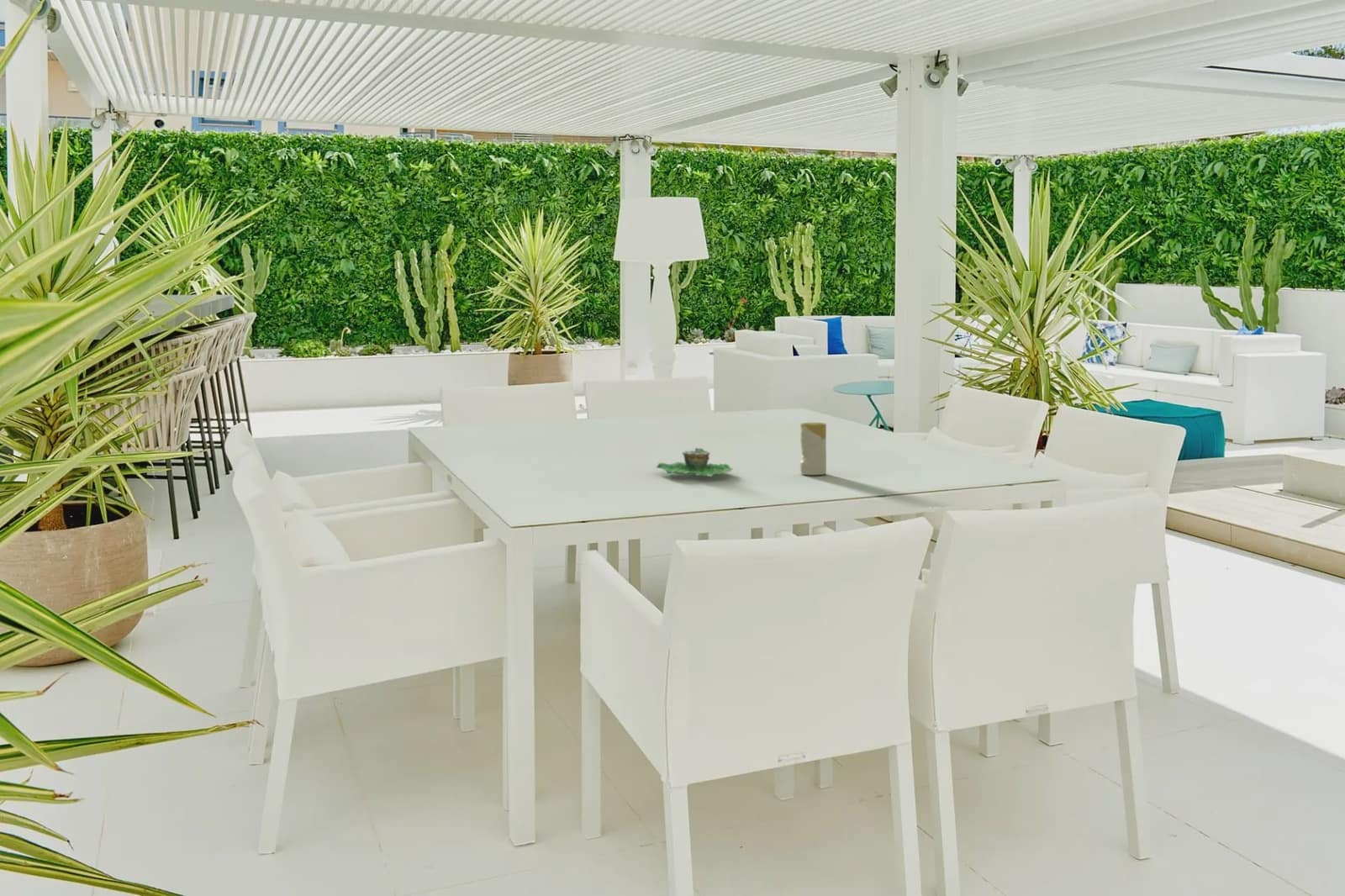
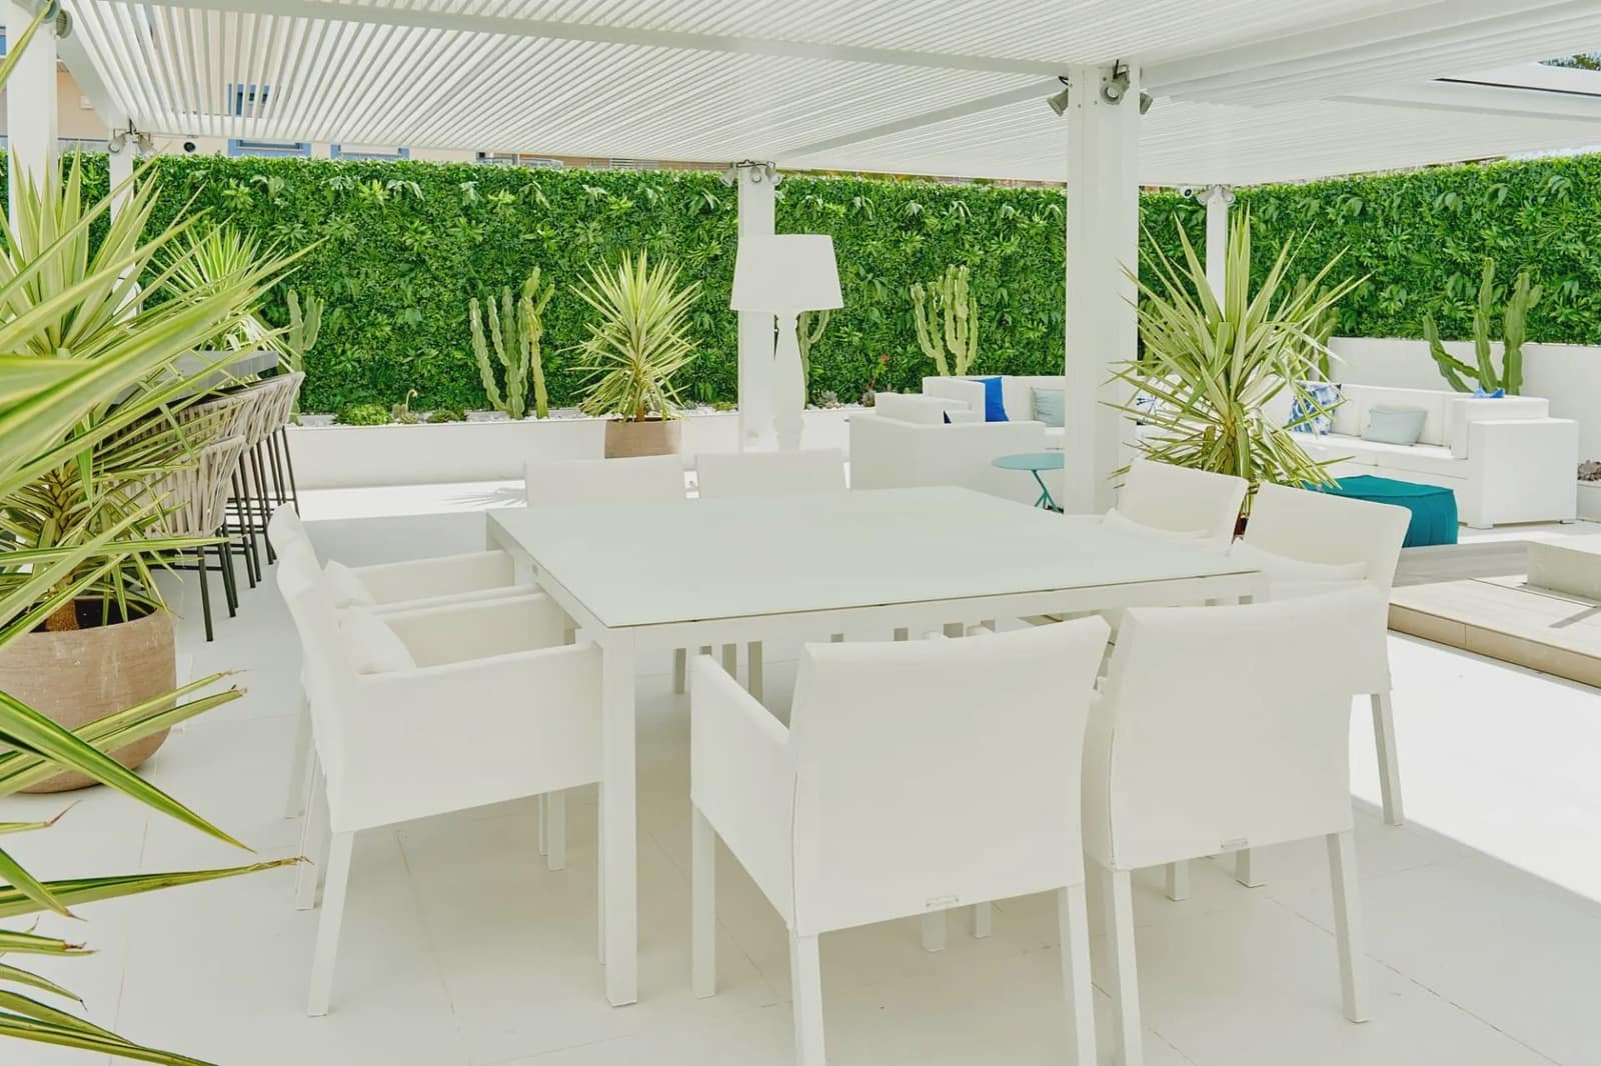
- succulent planter [655,447,735,477]
- candle [799,422,827,476]
